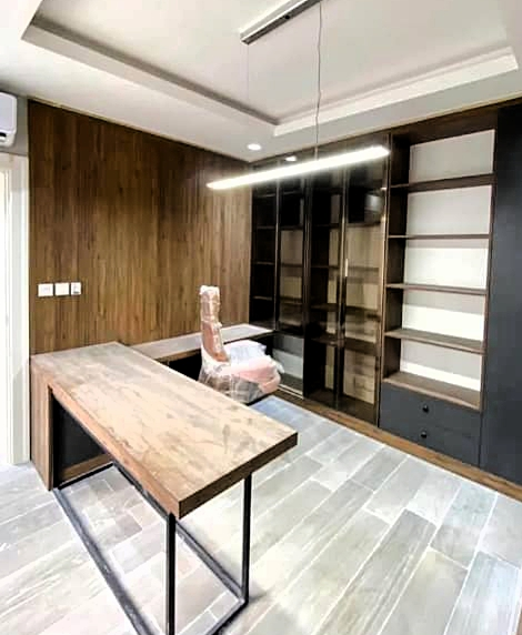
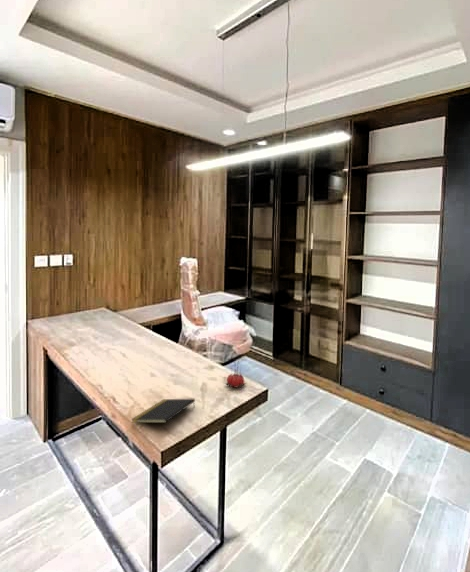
+ notepad [130,398,196,424]
+ flower [224,356,247,389]
